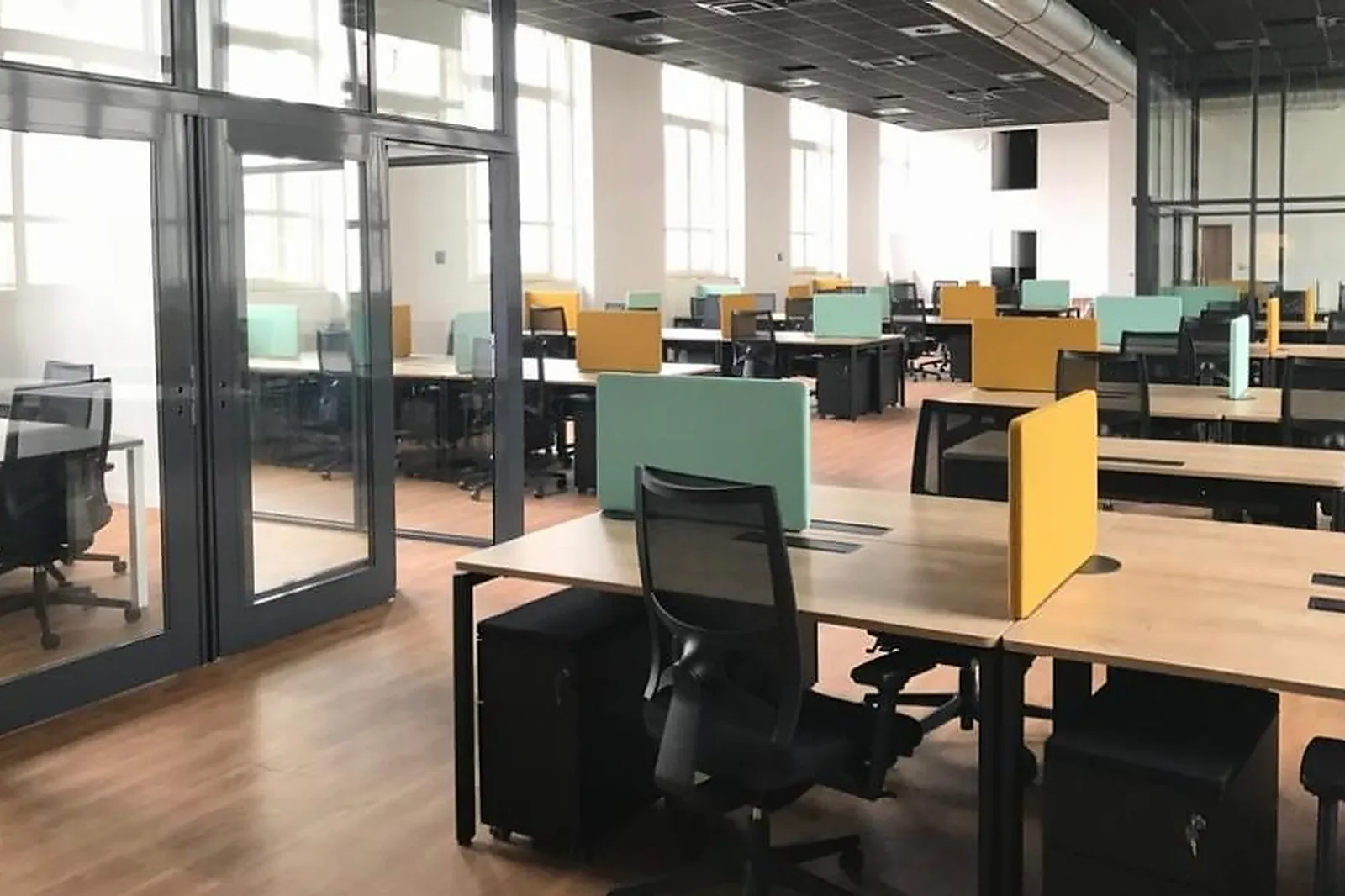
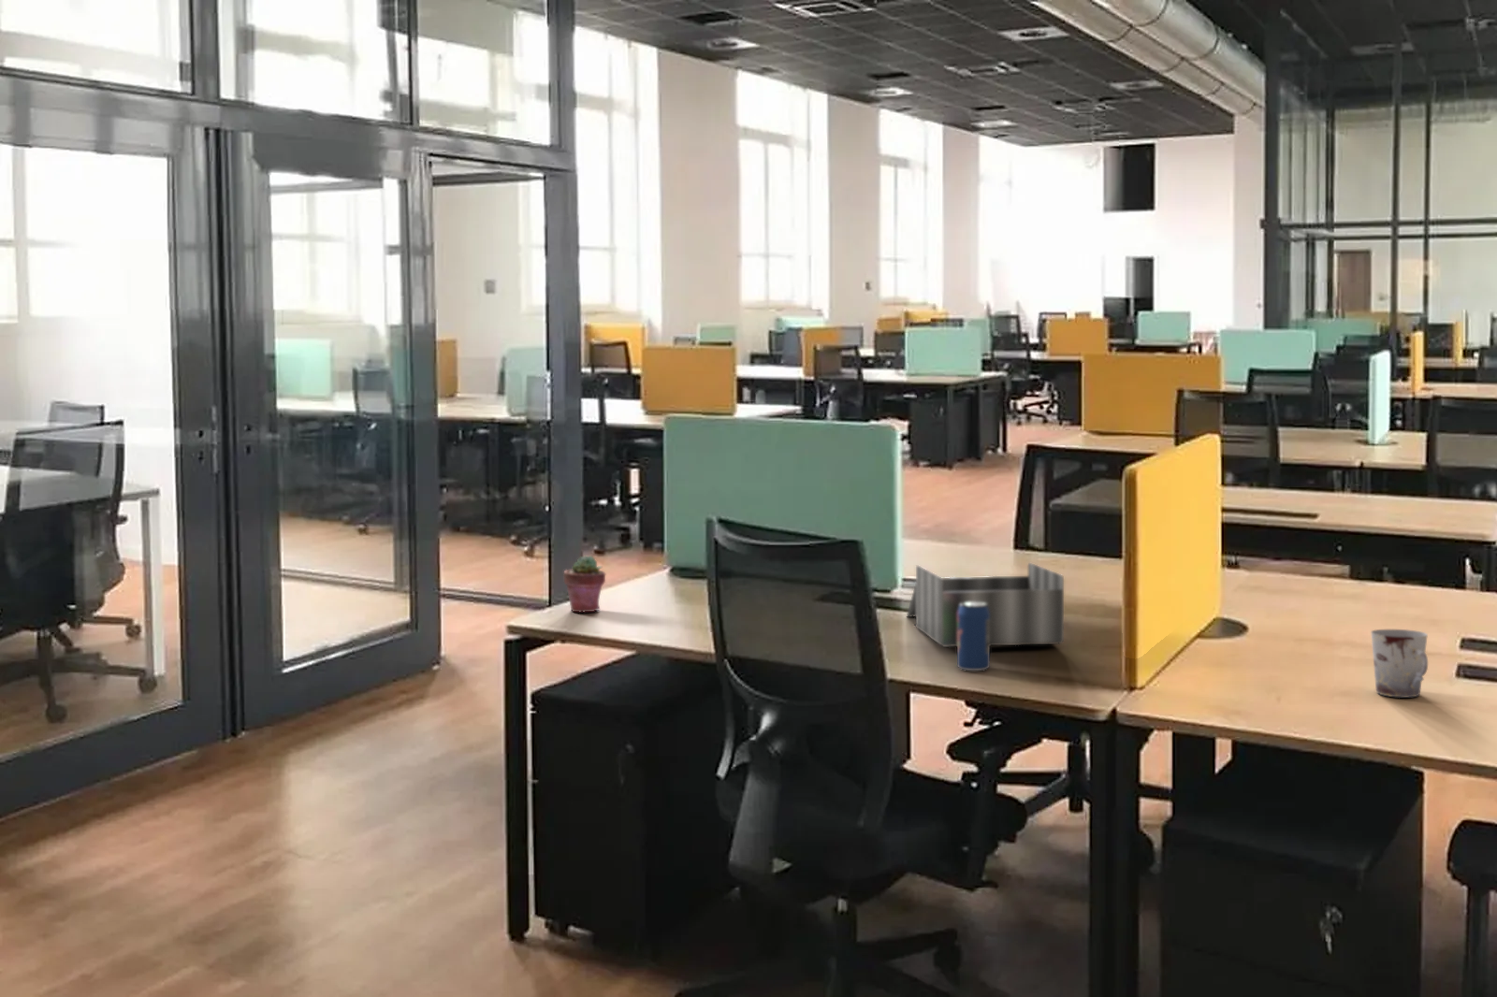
+ beverage can [956,602,991,671]
+ potted succulent [563,554,607,613]
+ cup [1370,629,1429,699]
+ desk organizer [906,562,1065,648]
